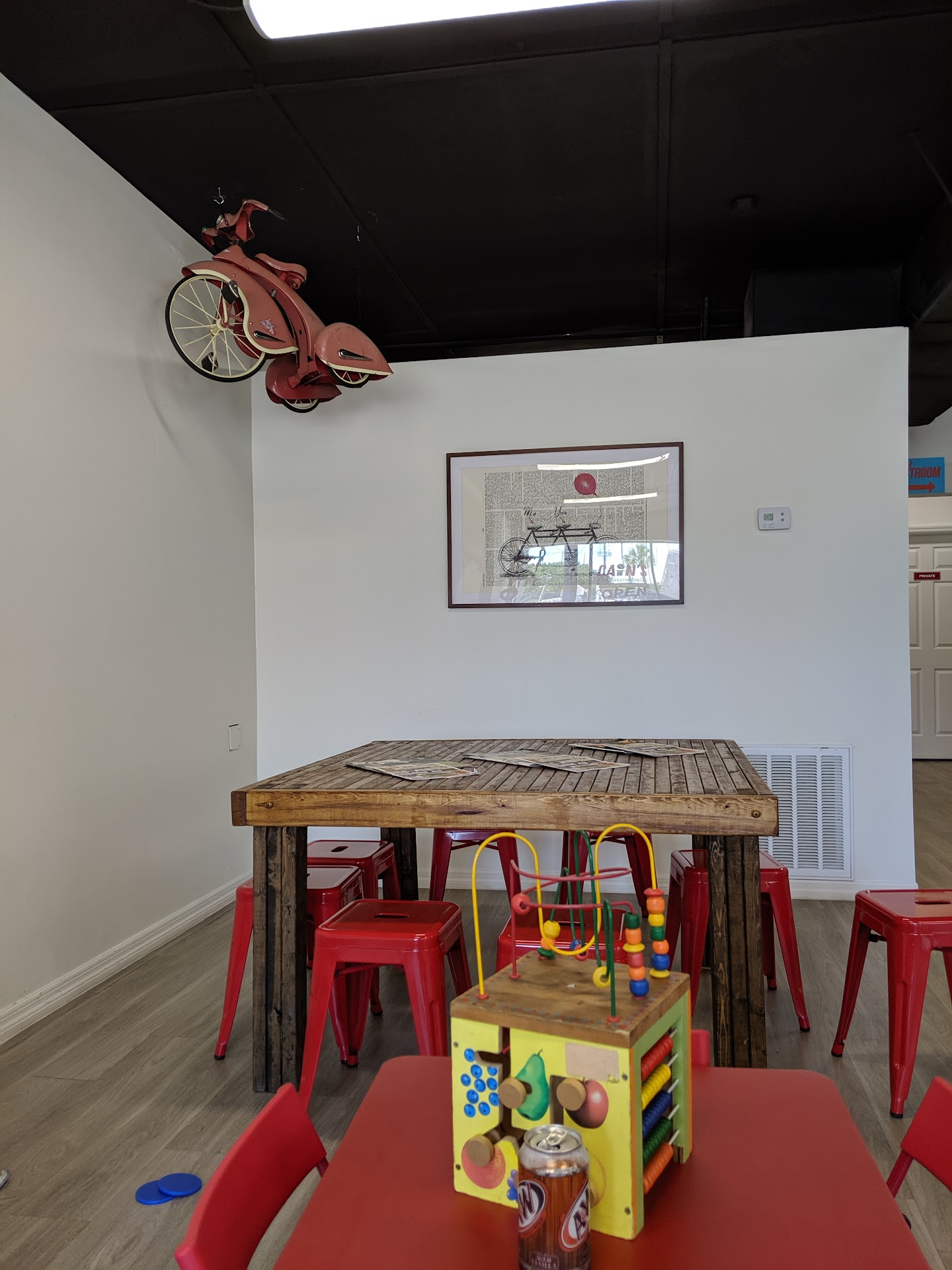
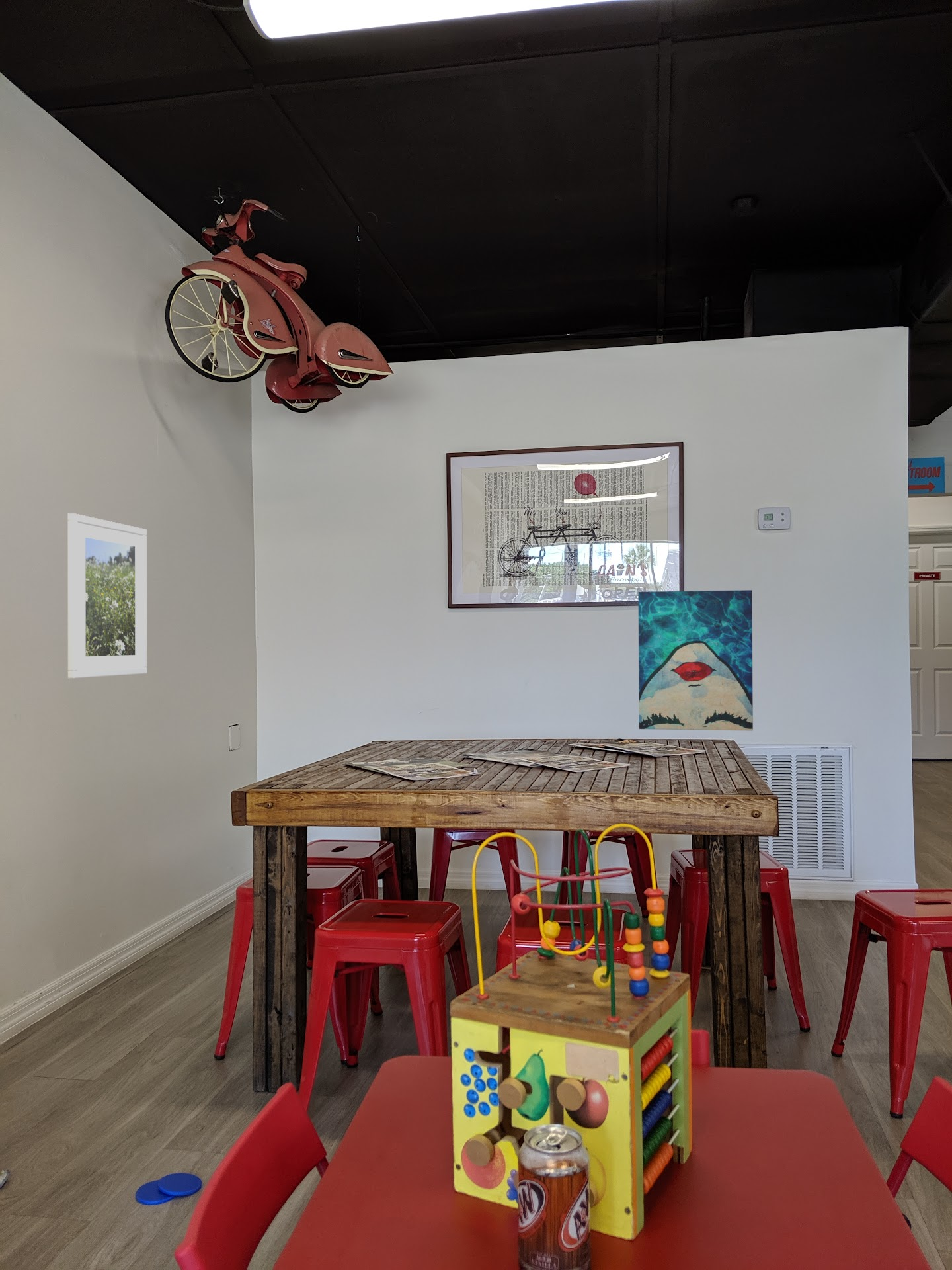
+ wall art [637,589,754,731]
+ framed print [67,513,147,679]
